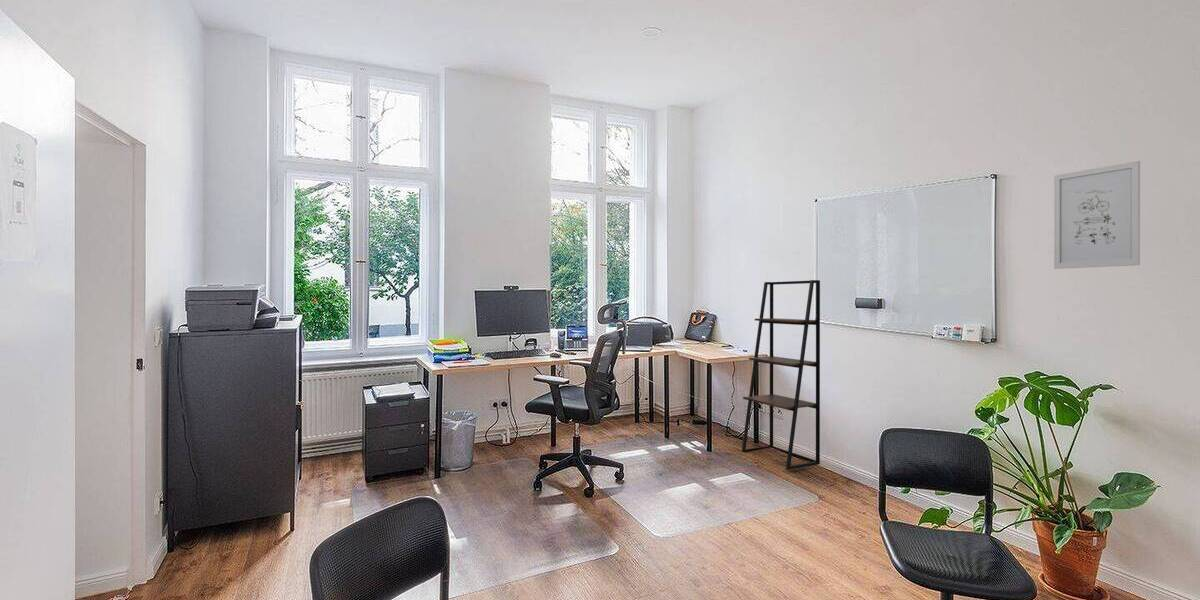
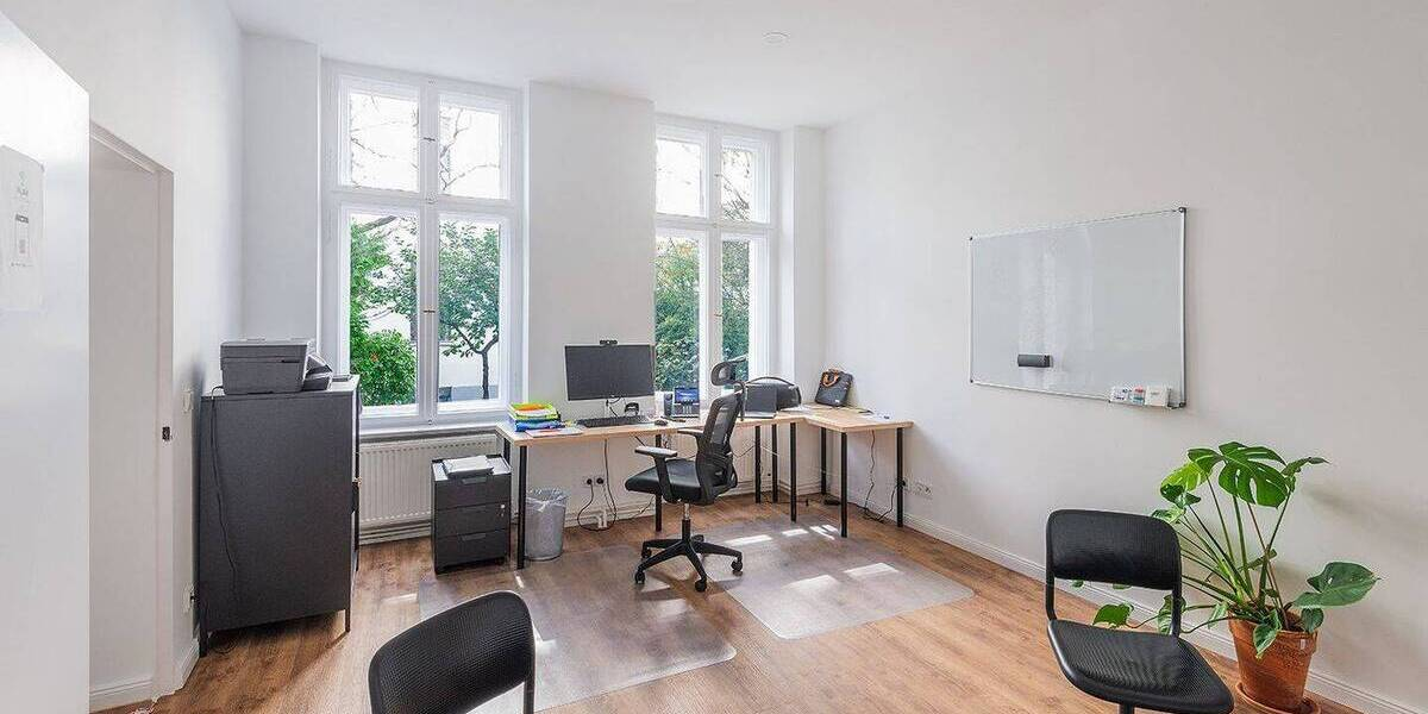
- wall art [1053,160,1141,270]
- shelving unit [741,279,821,471]
